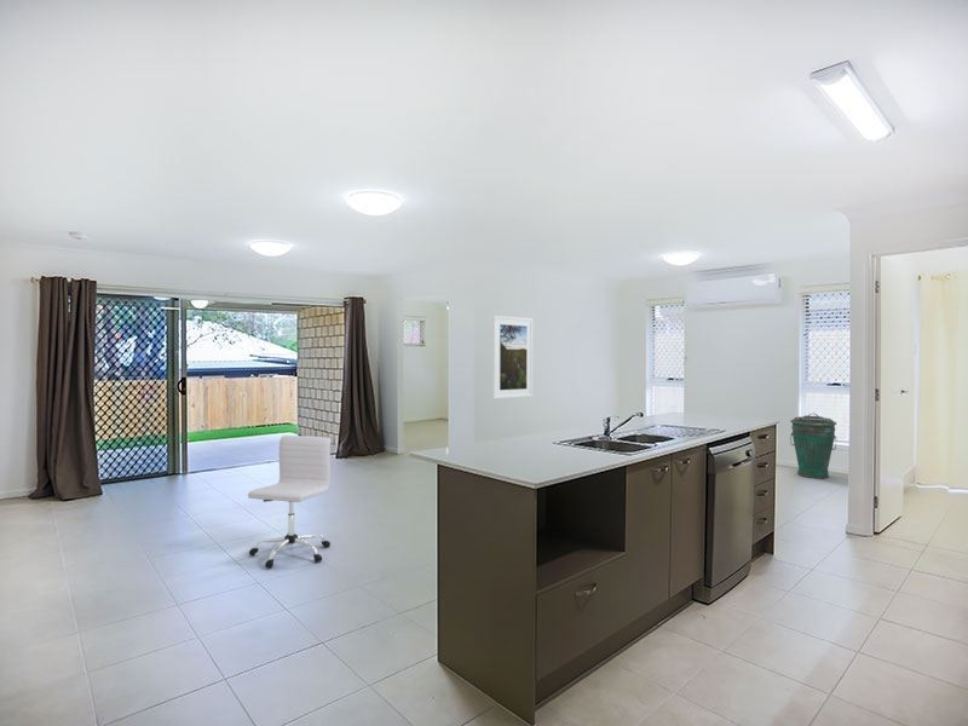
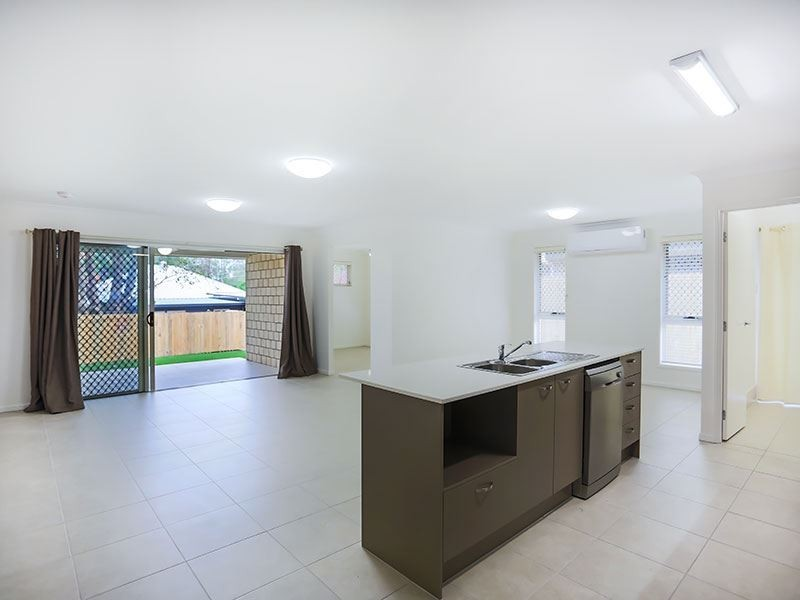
- trash can [789,413,837,479]
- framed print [491,315,534,401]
- chair [247,434,332,569]
